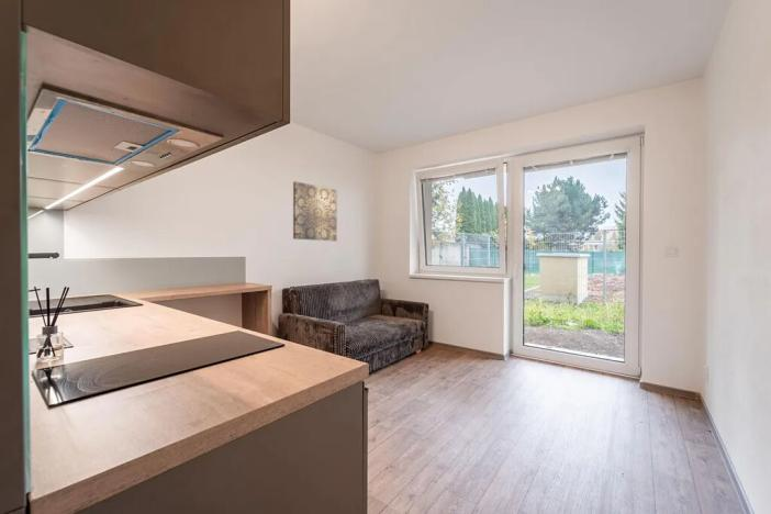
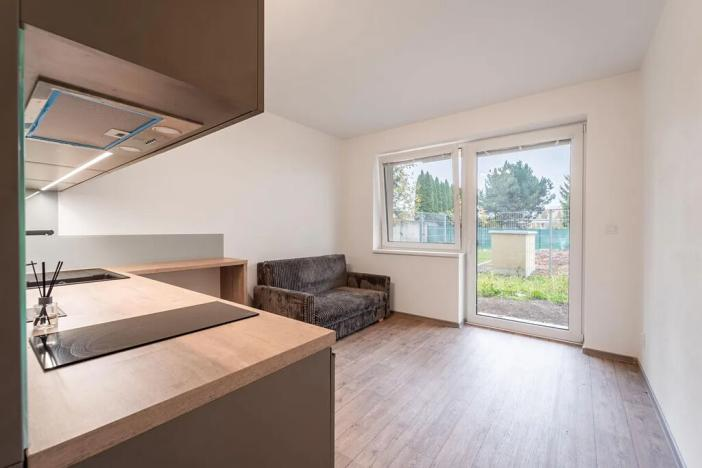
- wall art [292,180,338,242]
